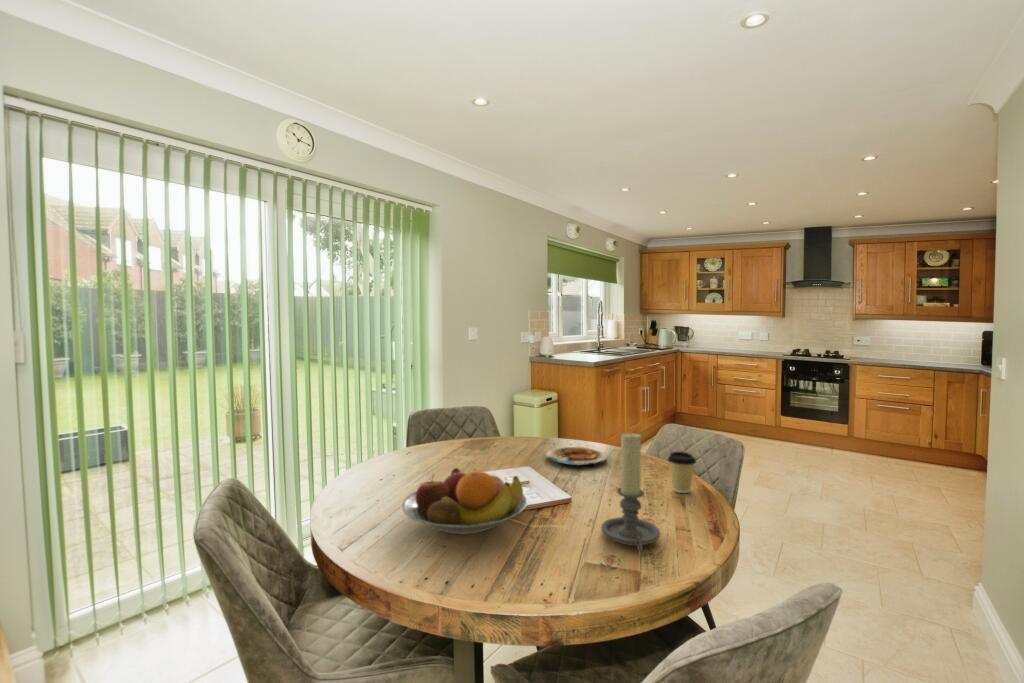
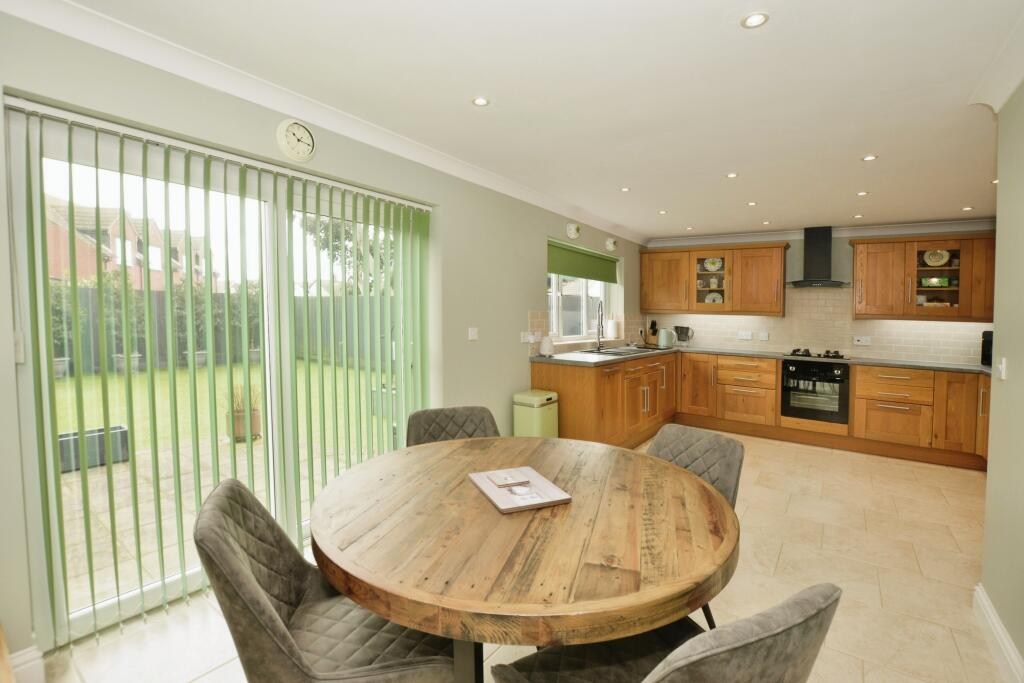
- coffee cup [667,451,697,494]
- candle holder [600,431,661,555]
- plate [544,446,608,467]
- fruit bowl [401,467,528,535]
